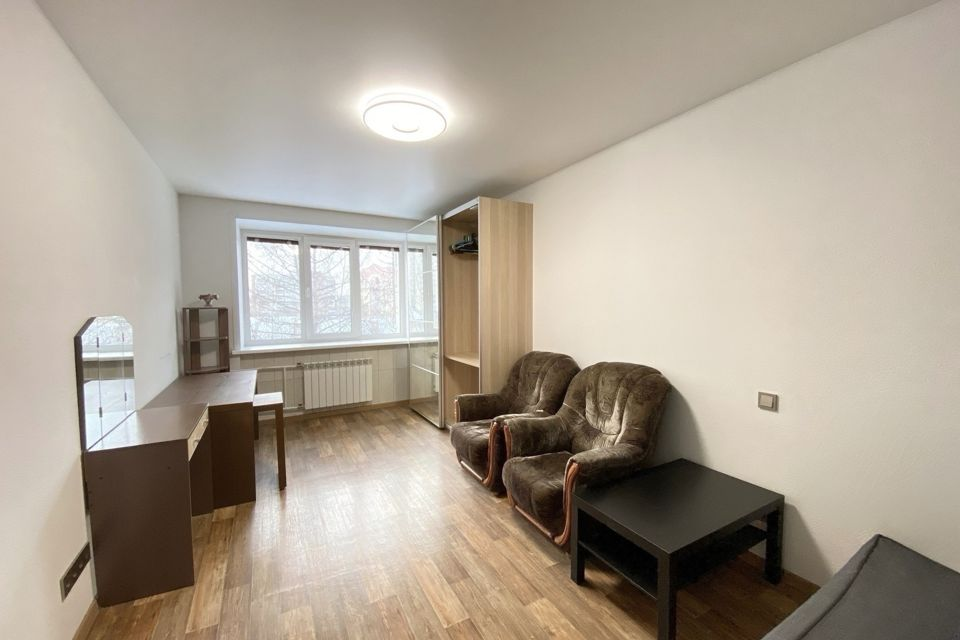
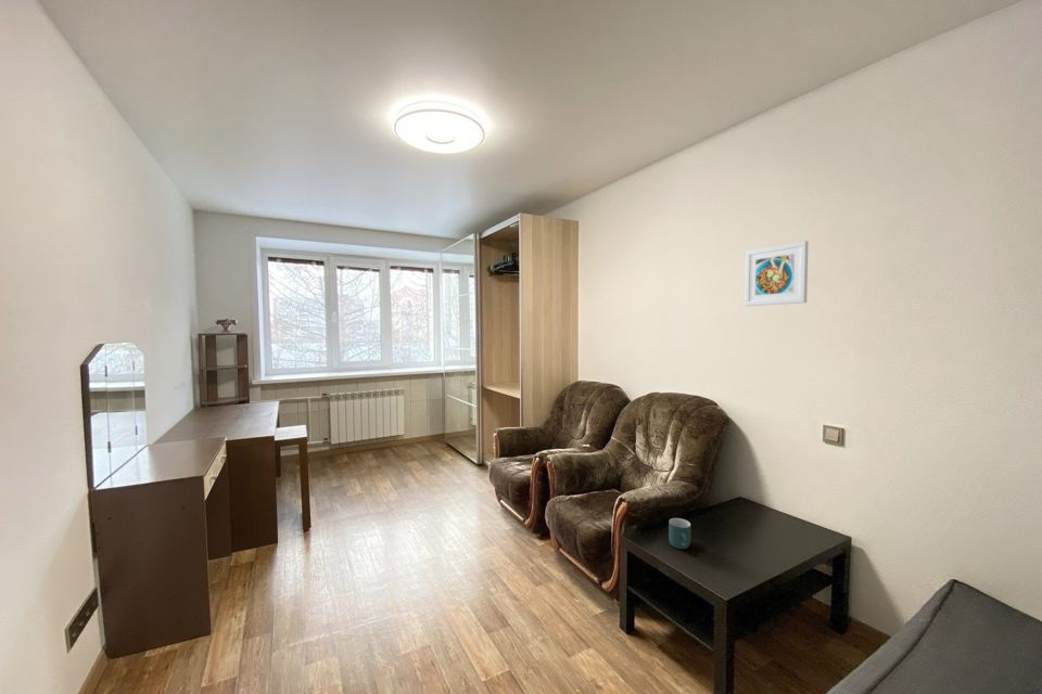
+ mug [668,517,691,550]
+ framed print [744,240,810,307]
